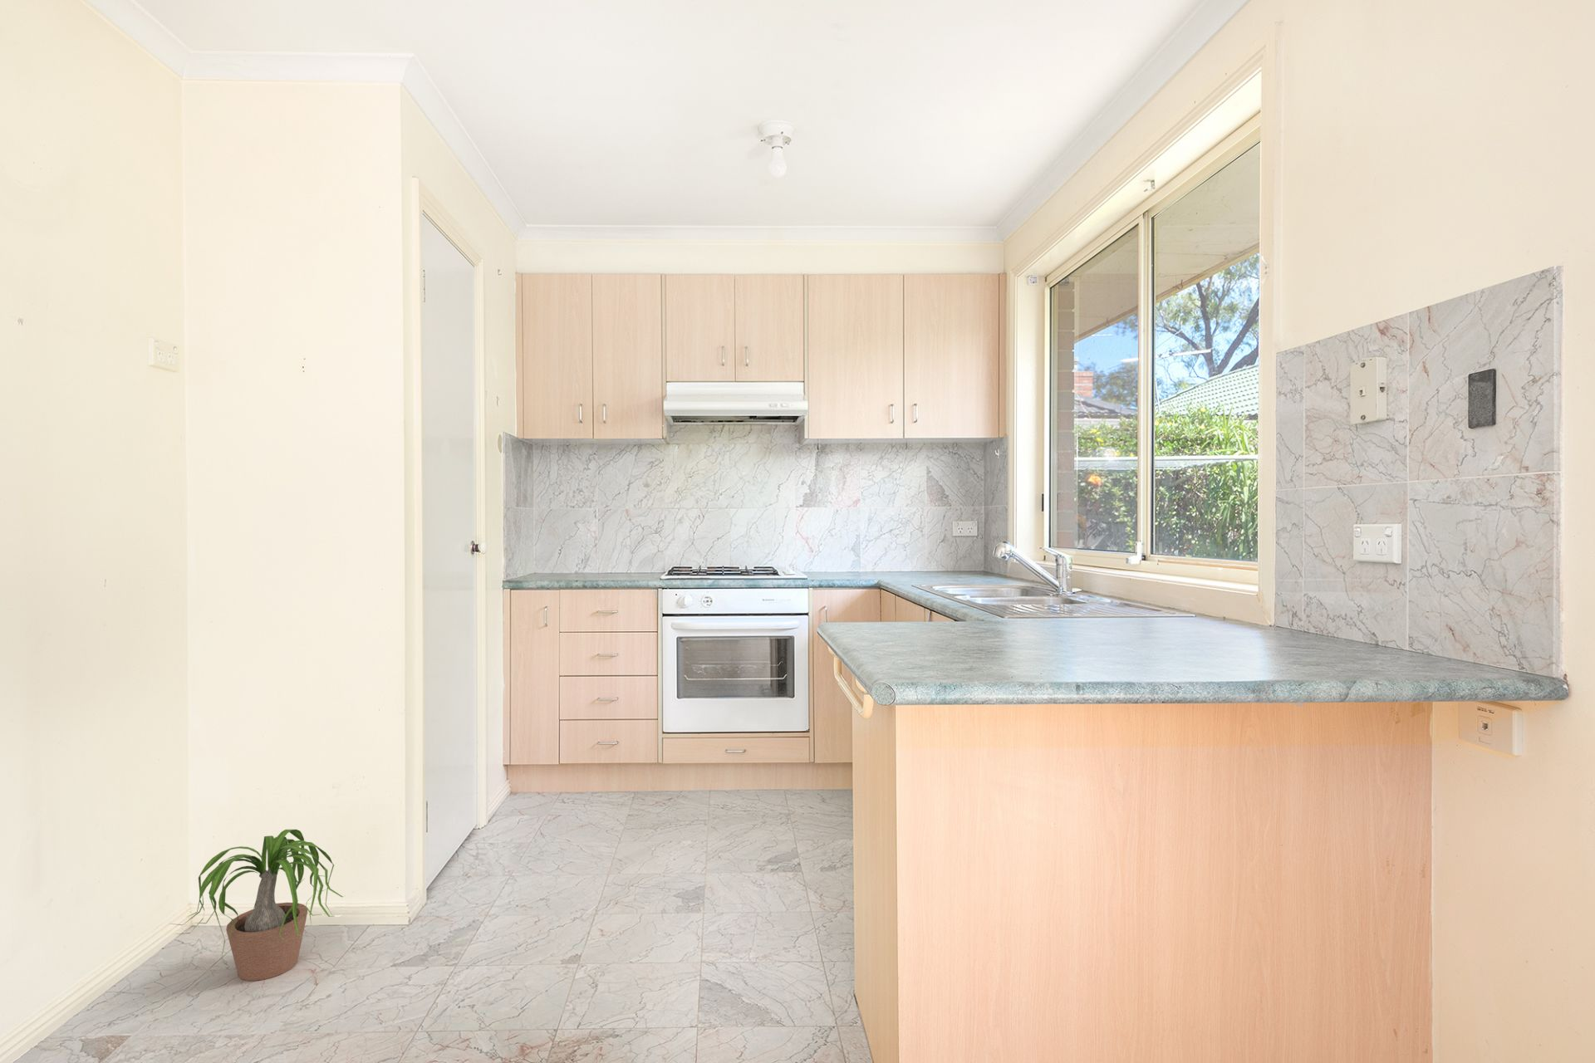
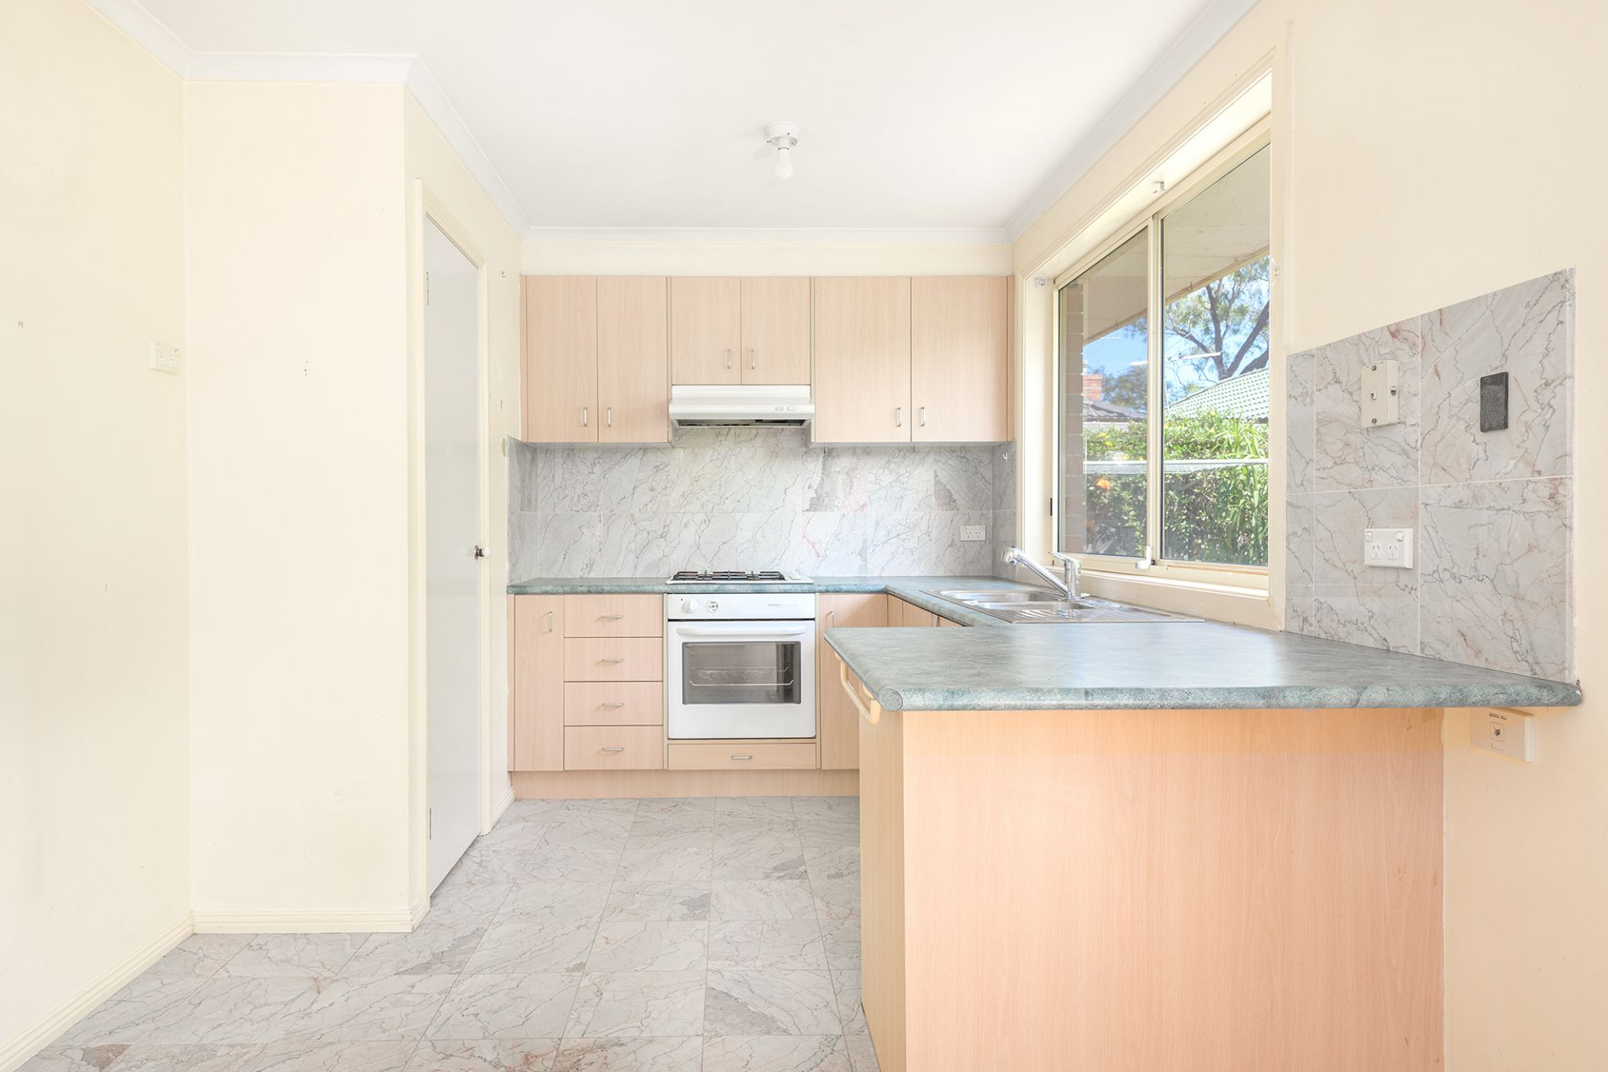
- potted plant [170,829,355,981]
